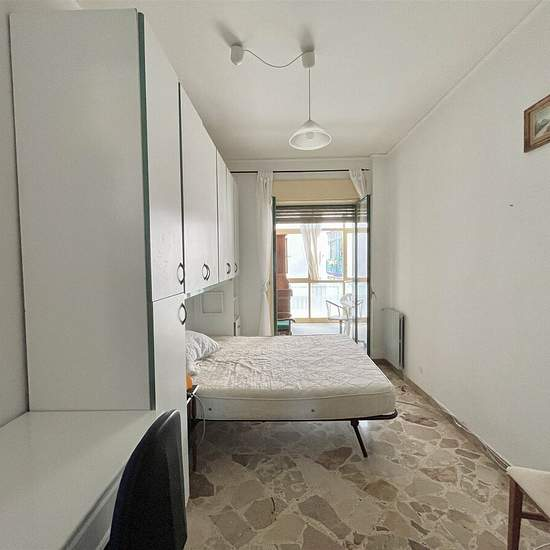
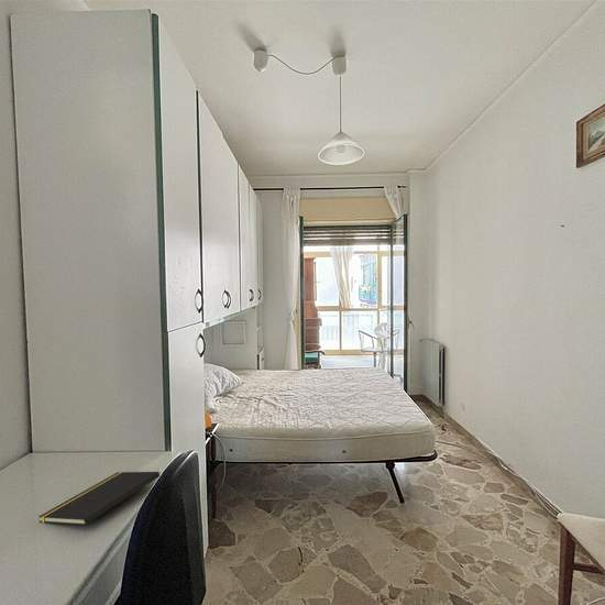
+ notepad [37,471,161,526]
